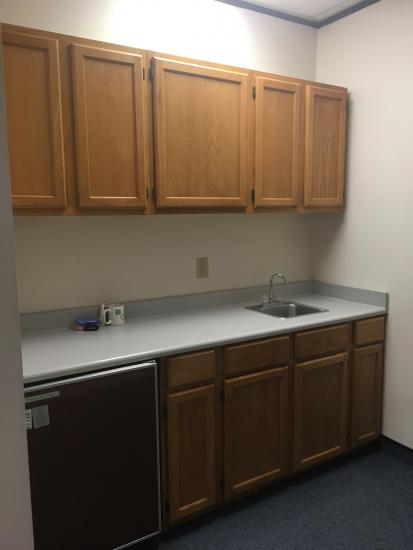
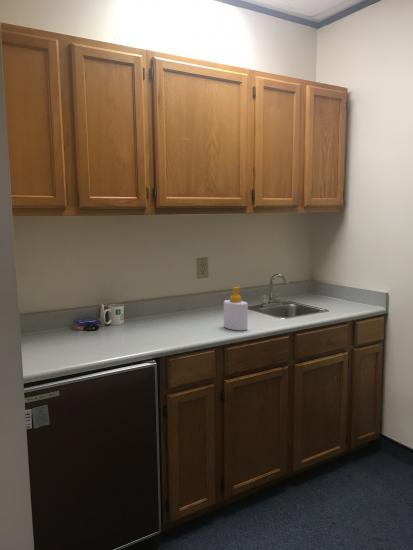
+ soap bottle [223,286,249,331]
